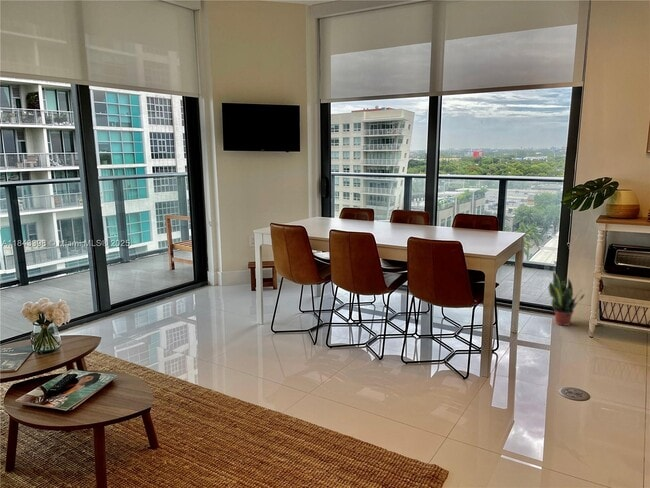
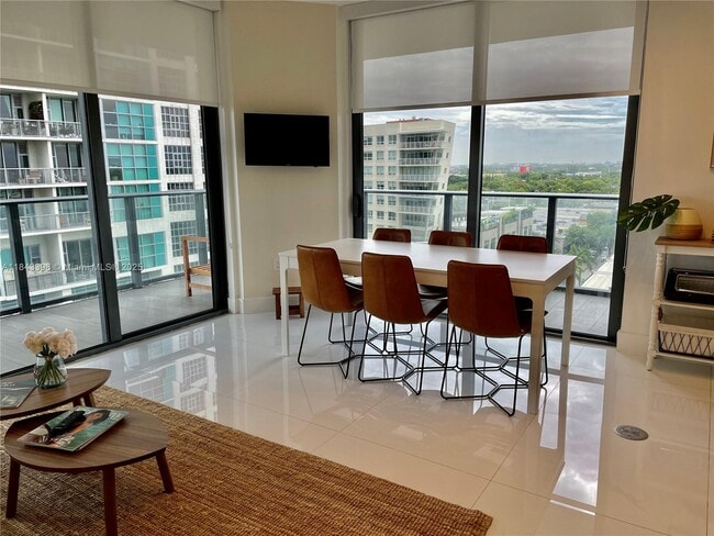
- potted plant [548,271,587,327]
